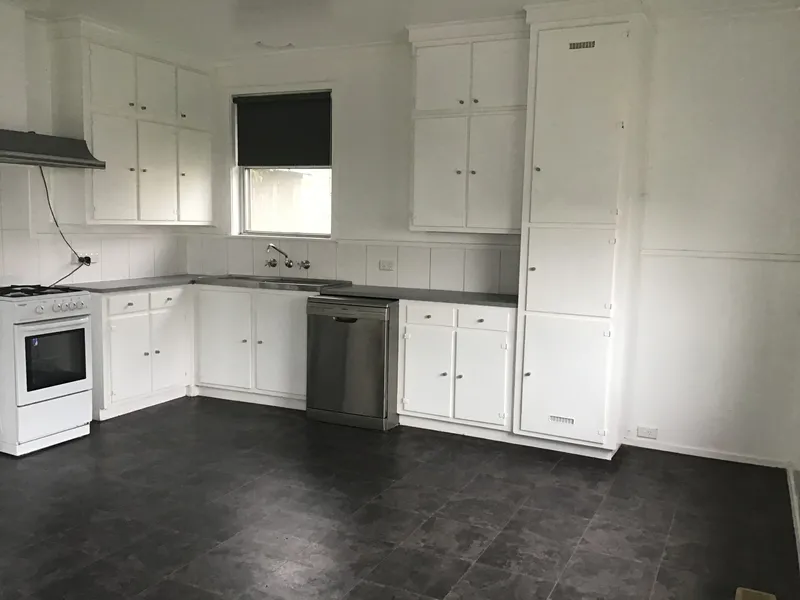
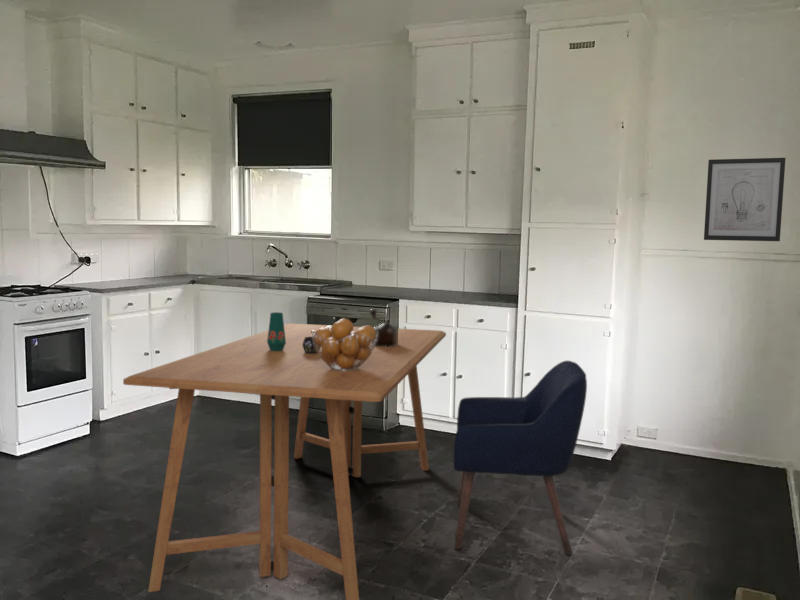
+ dining table [122,322,447,600]
+ fruit basket [311,318,378,371]
+ chair [453,360,588,556]
+ vase [267,311,321,354]
+ wall art [703,157,787,242]
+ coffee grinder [368,308,399,347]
